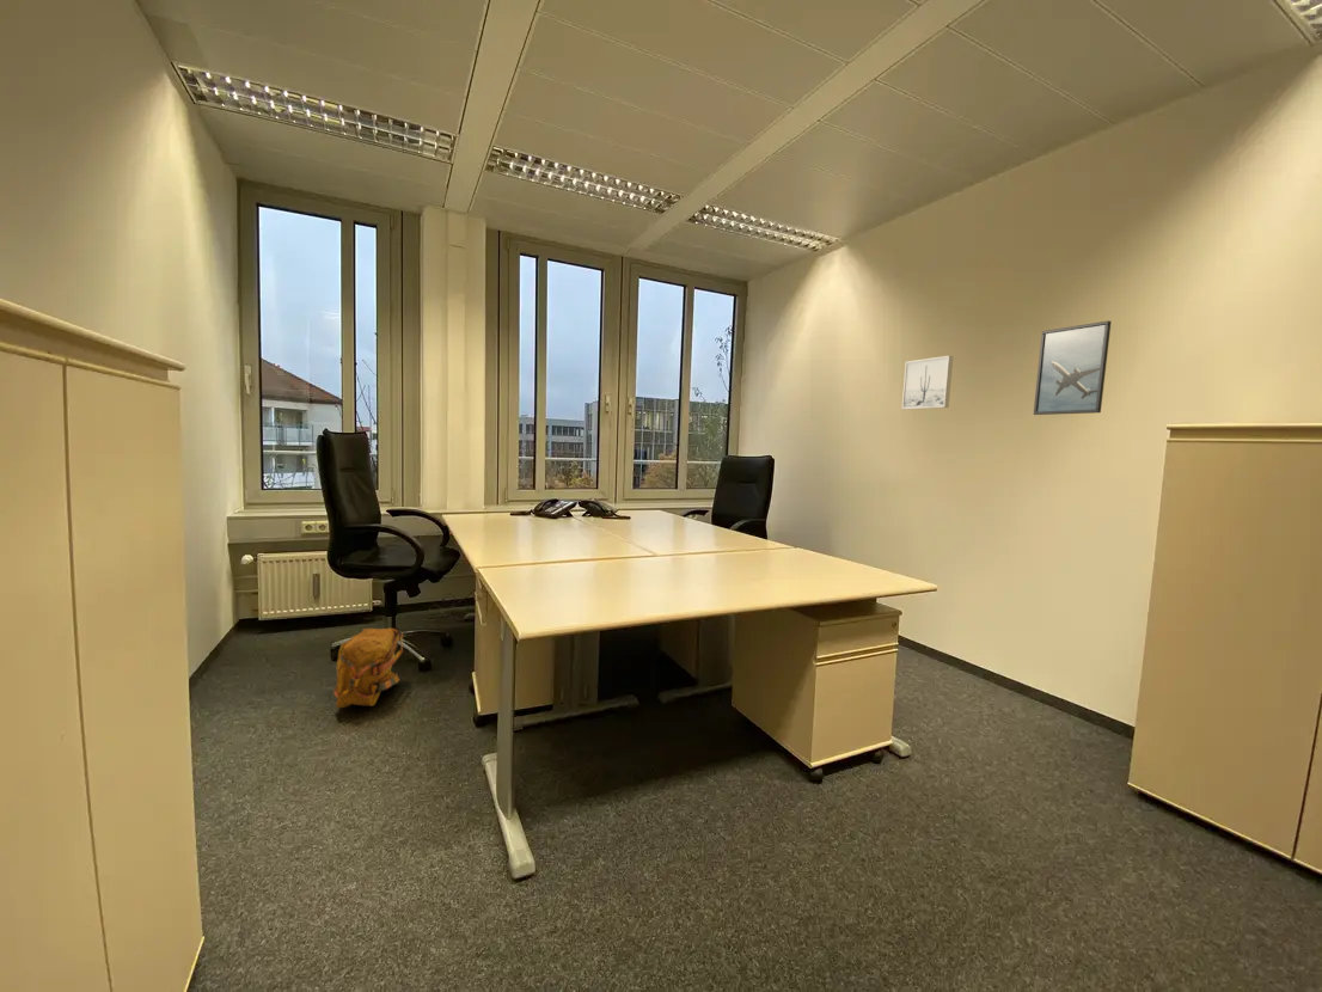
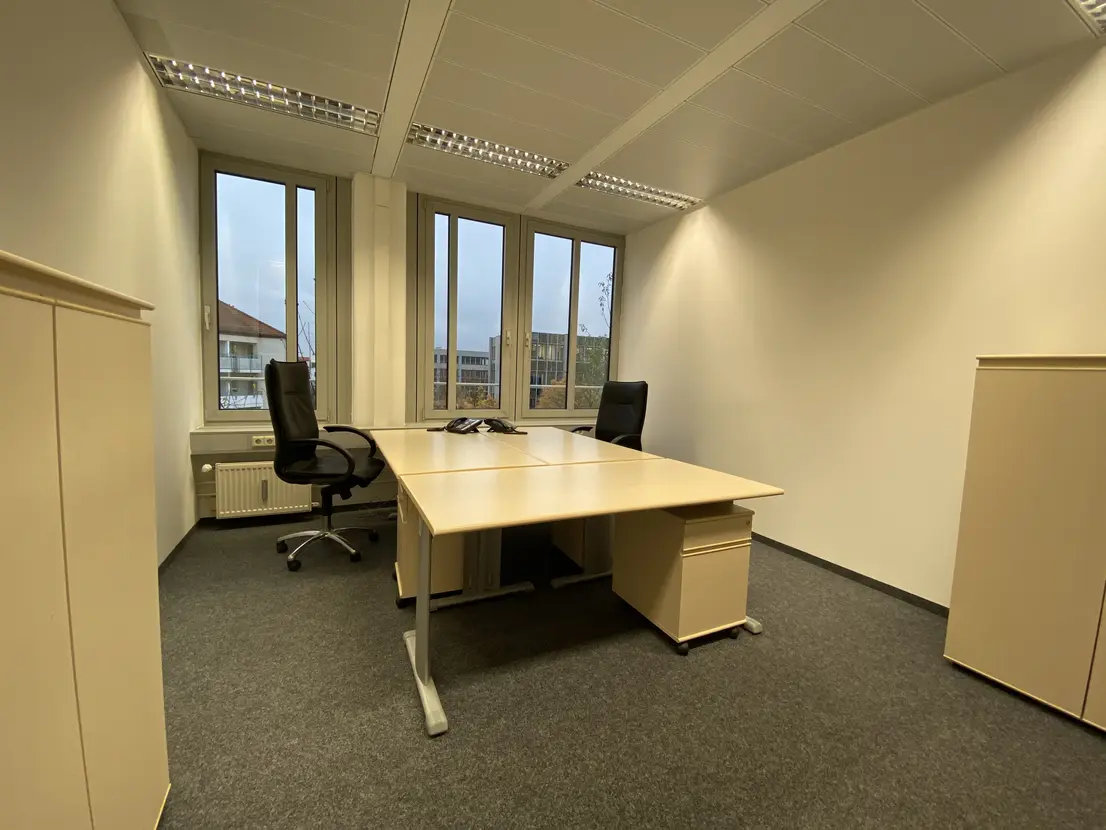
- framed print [1033,320,1112,416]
- backpack [332,627,404,709]
- wall art [901,355,954,411]
